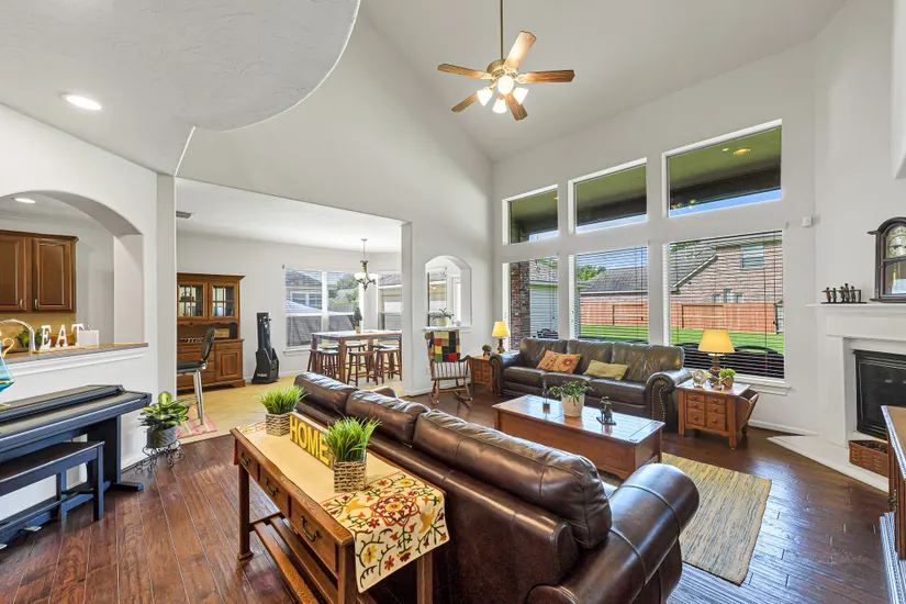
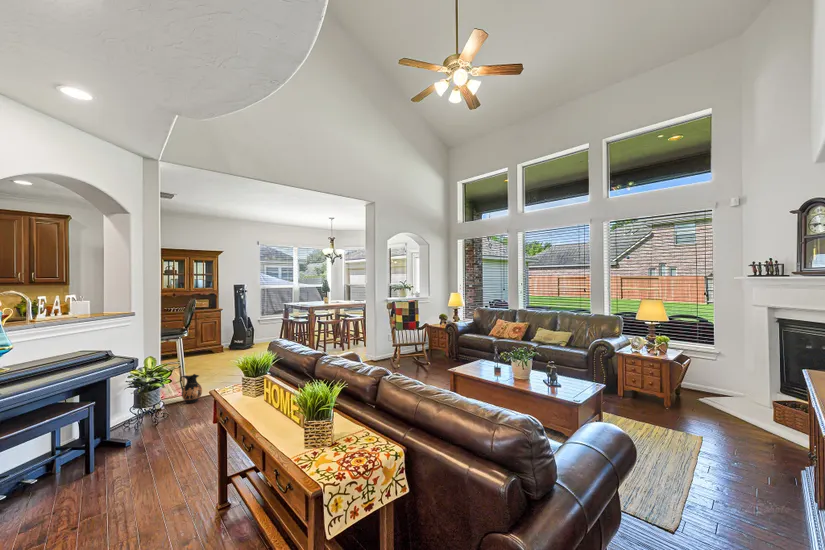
+ ceramic jug [179,373,203,404]
